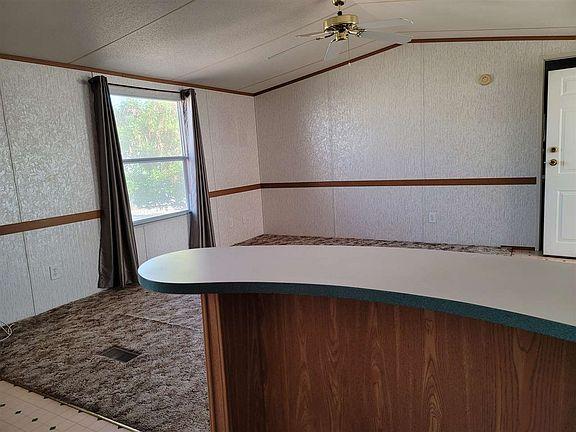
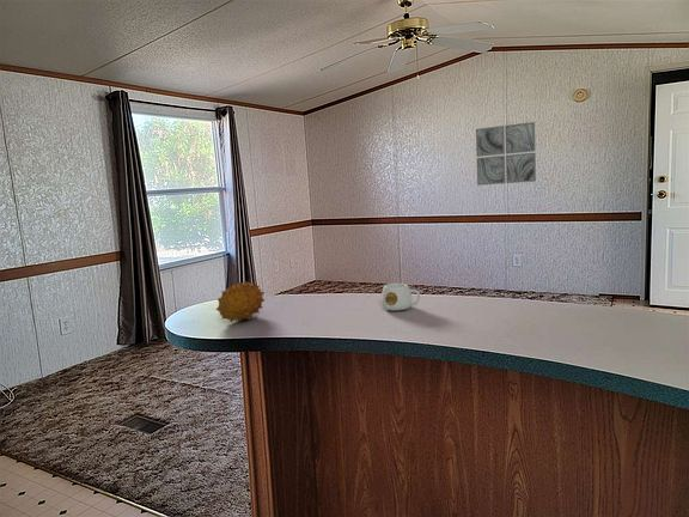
+ wall art [475,121,537,187]
+ mug [380,282,421,311]
+ fruit [214,280,266,323]
